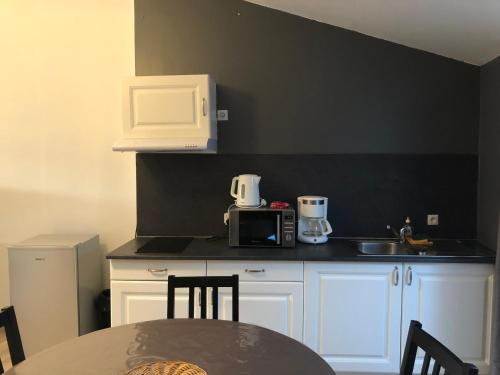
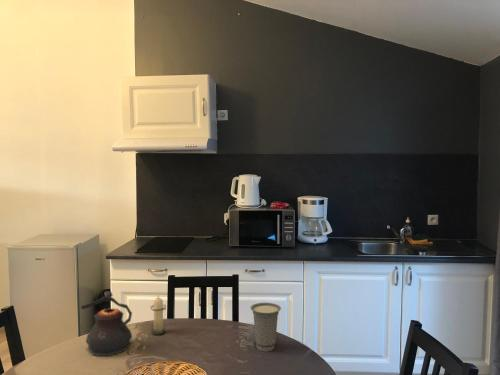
+ teapot [80,290,133,357]
+ cup [250,302,282,353]
+ candle [149,296,167,336]
